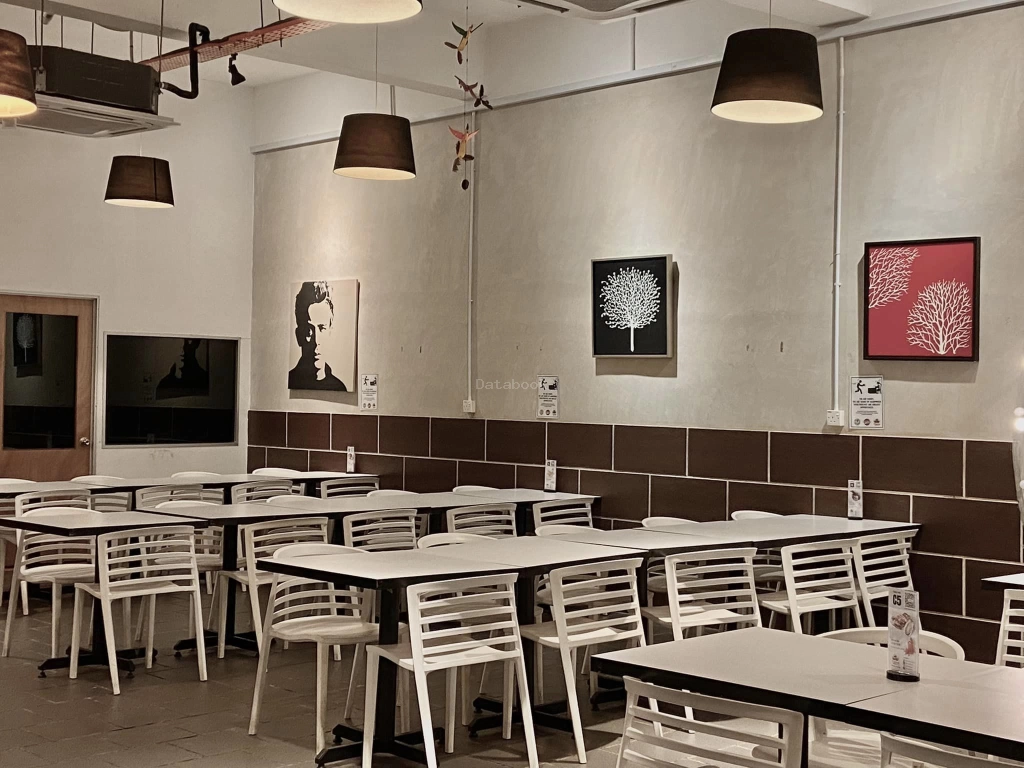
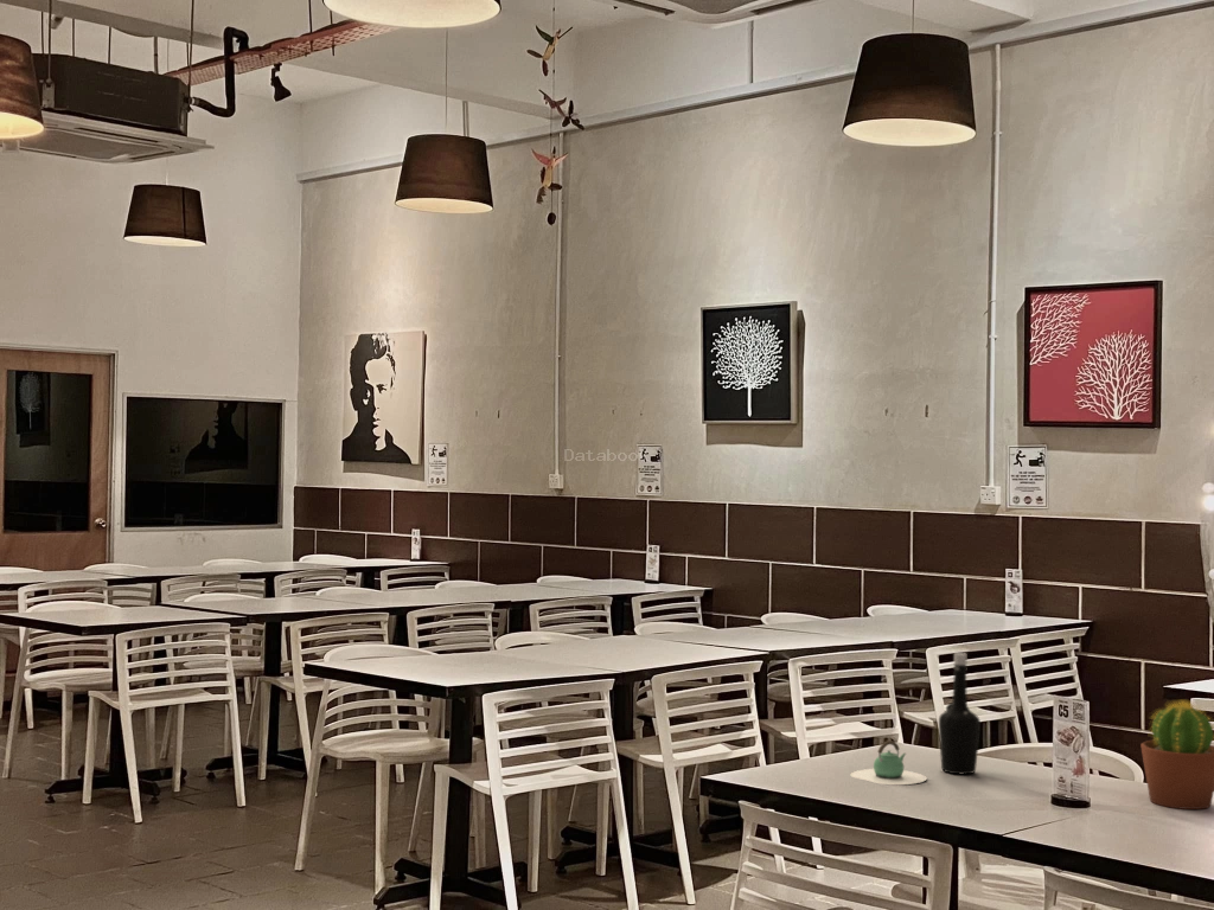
+ teapot [850,739,928,786]
+ potted cactus [1139,700,1214,810]
+ bottle [938,652,982,776]
